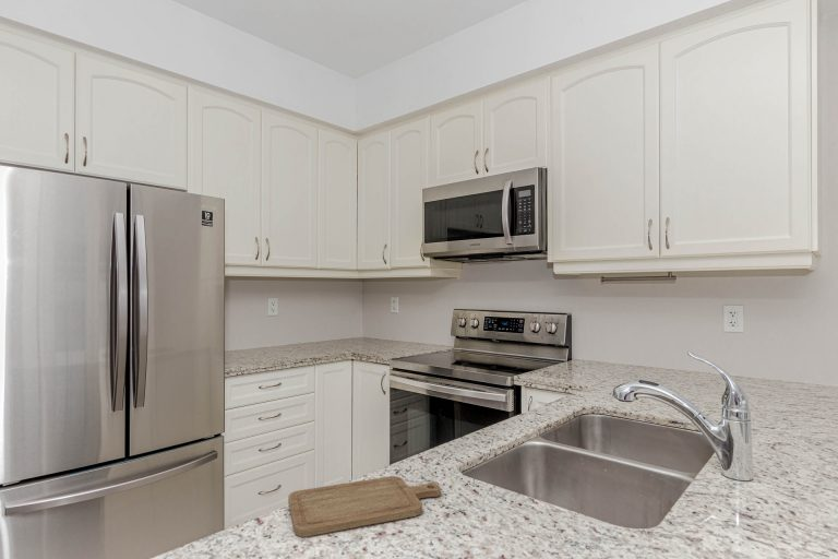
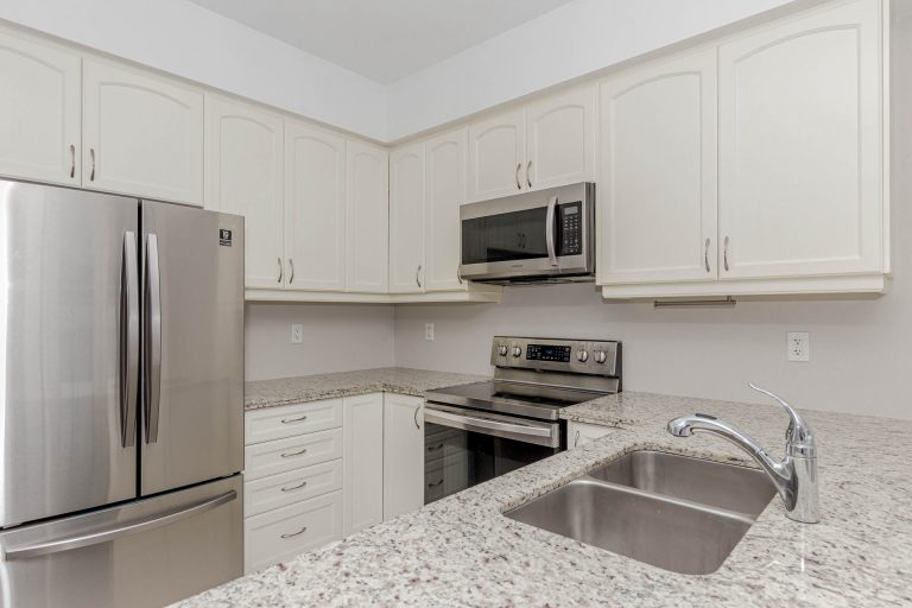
- chopping board [287,475,442,538]
